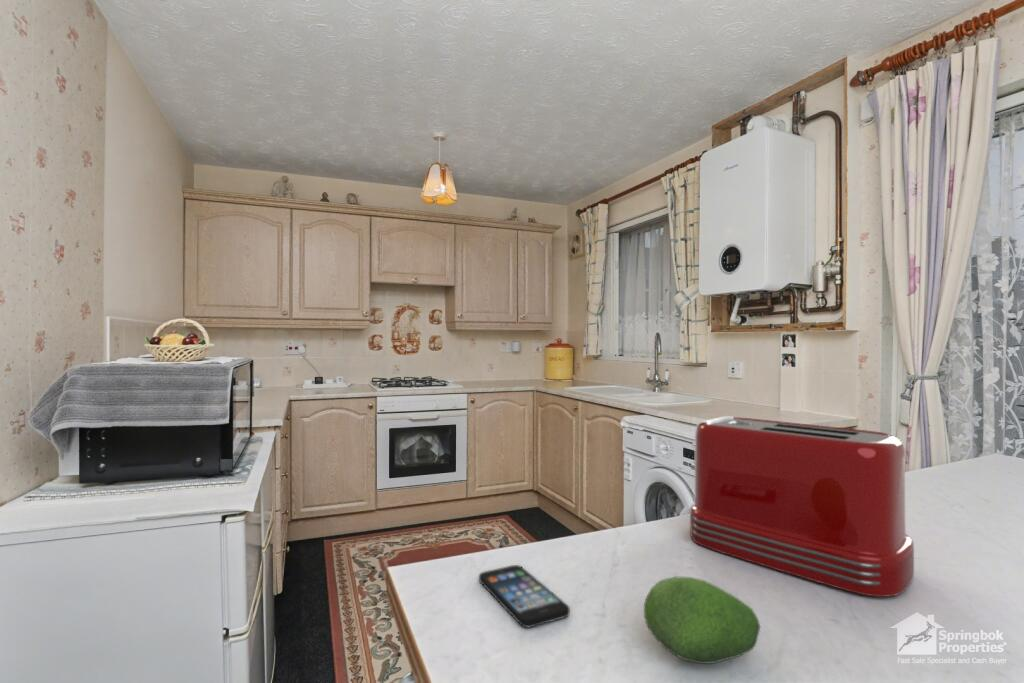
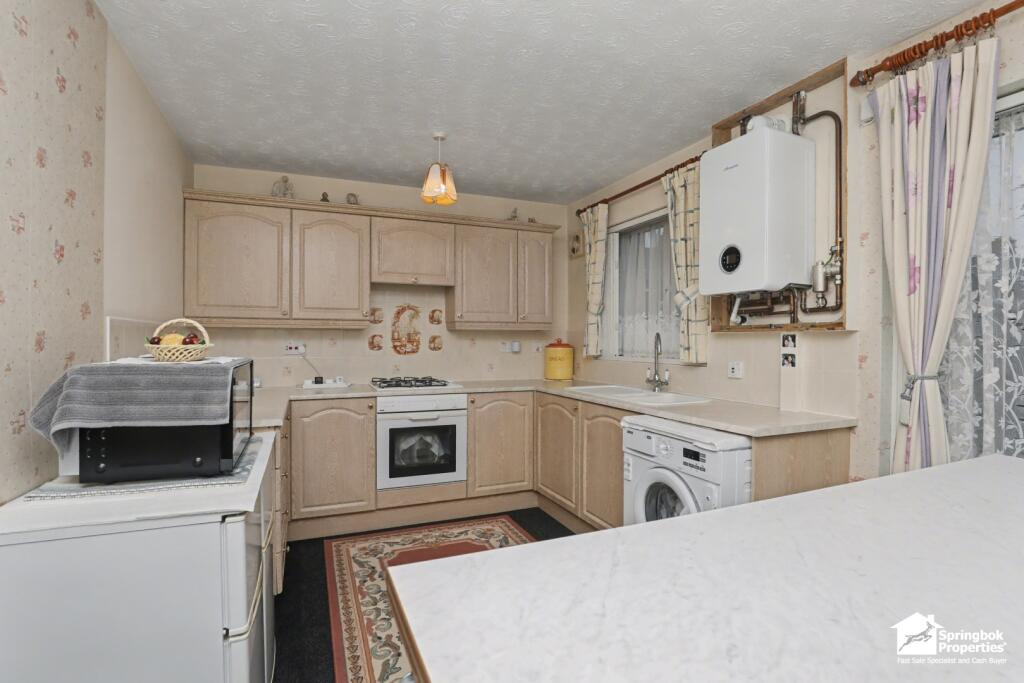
- smartphone [478,564,571,629]
- toaster [689,415,915,598]
- fruit [643,576,761,665]
